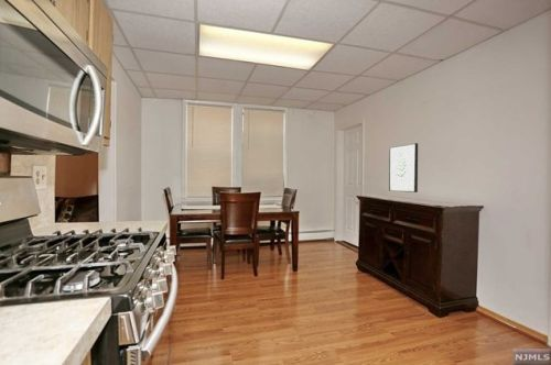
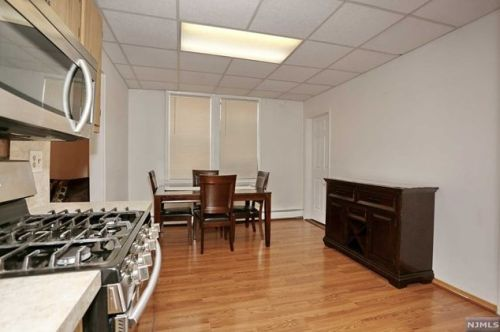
- wall art [388,142,419,193]
